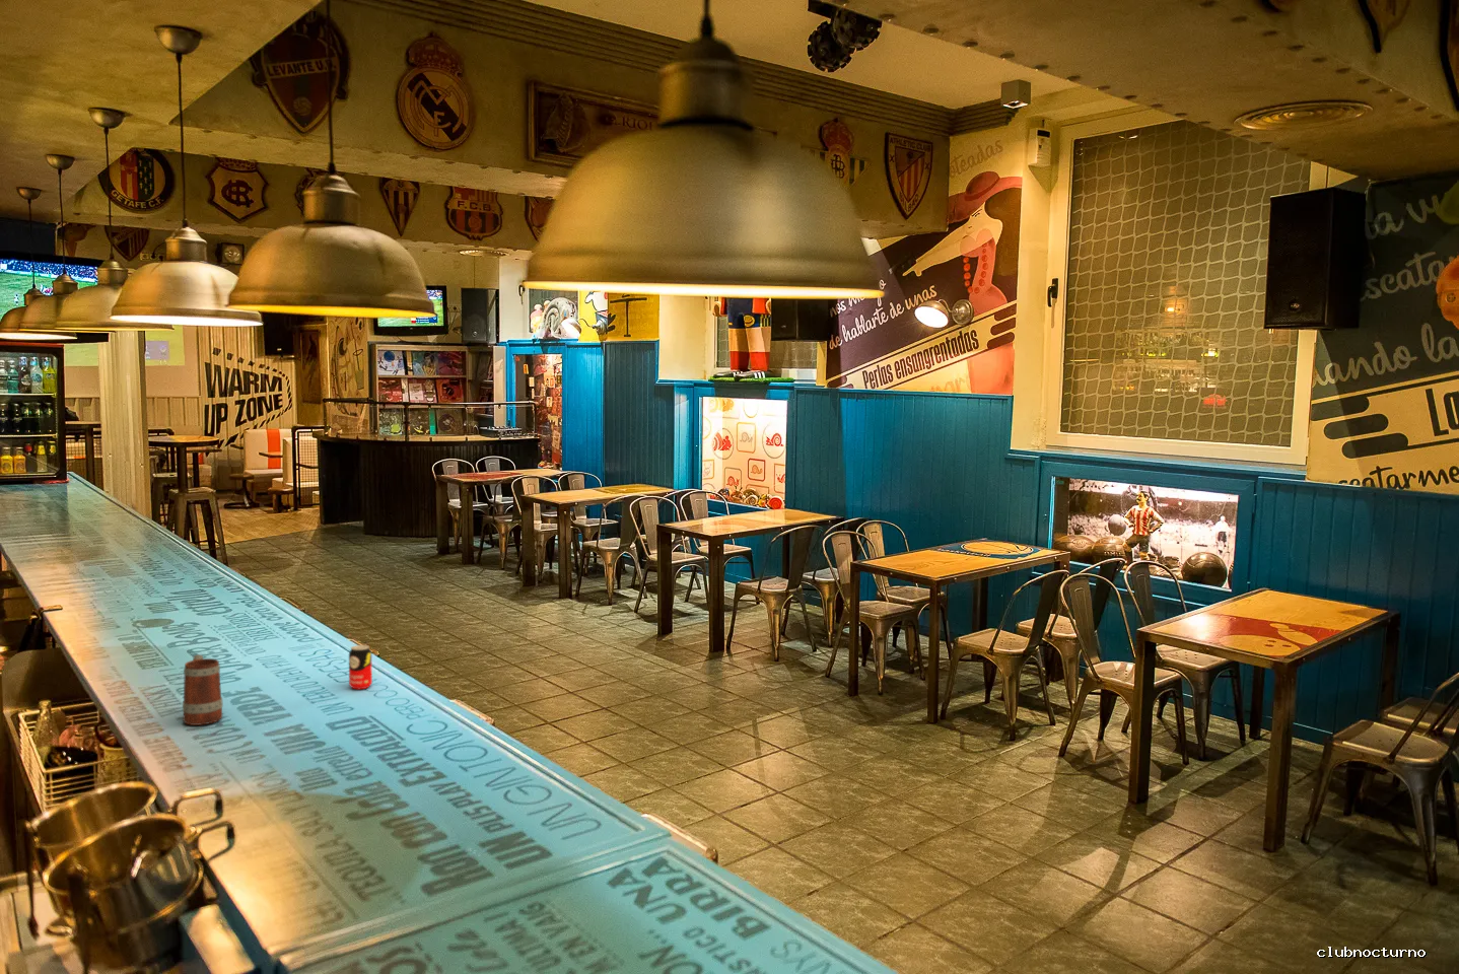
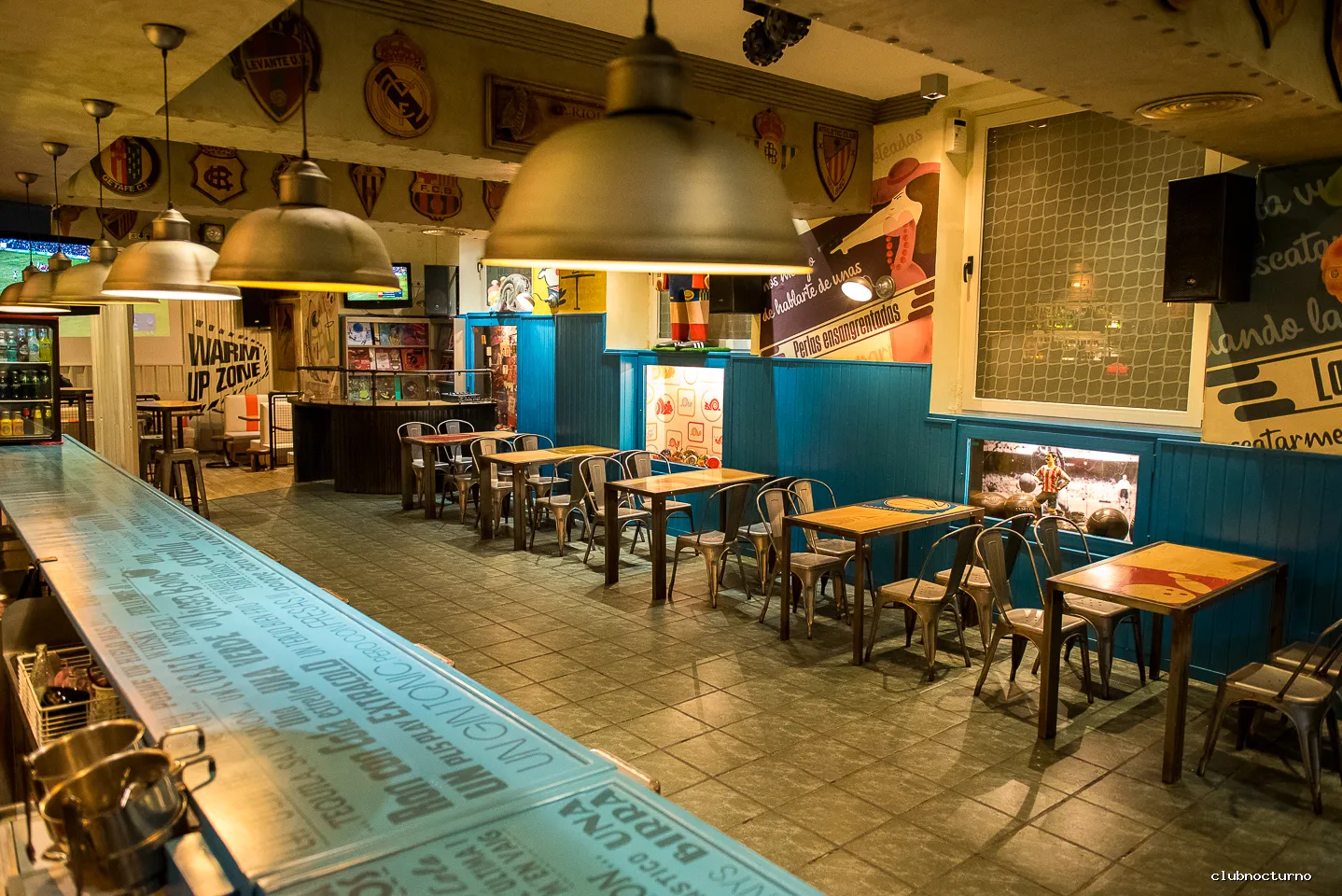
- beverage can [348,645,373,690]
- beer mug [182,653,224,726]
